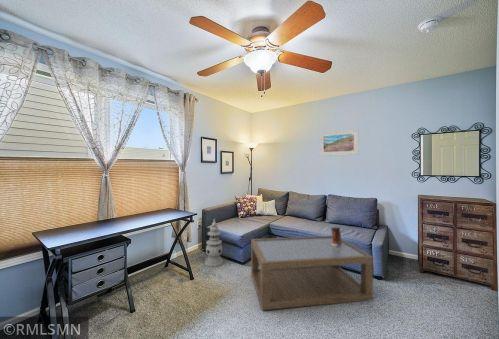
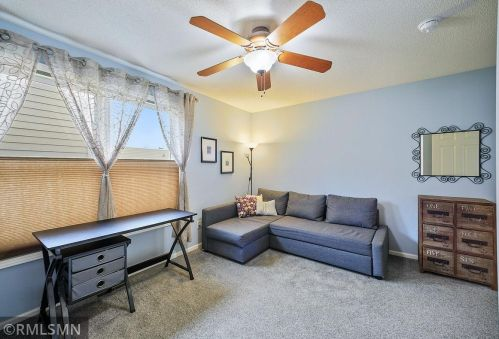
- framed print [319,128,360,157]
- lantern [204,218,224,268]
- coffee table [250,235,374,311]
- decorative box [326,226,342,246]
